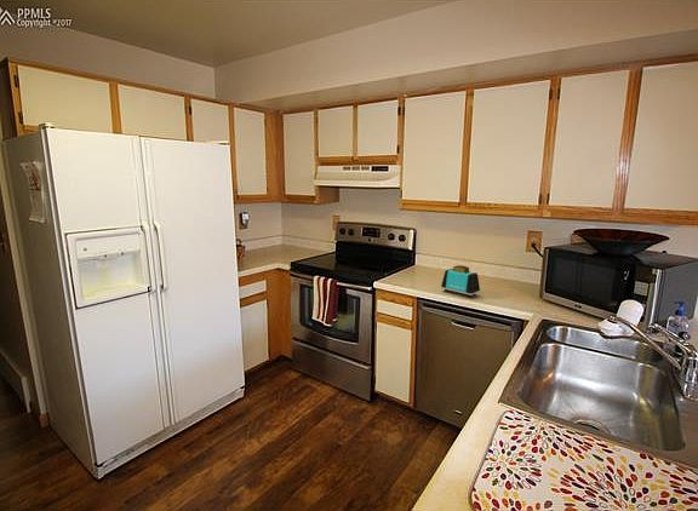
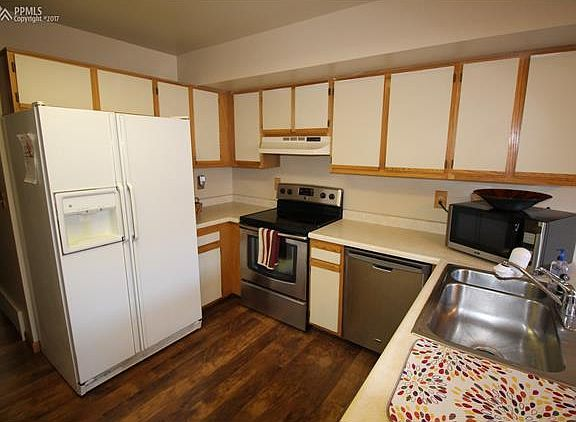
- toaster [440,264,481,298]
